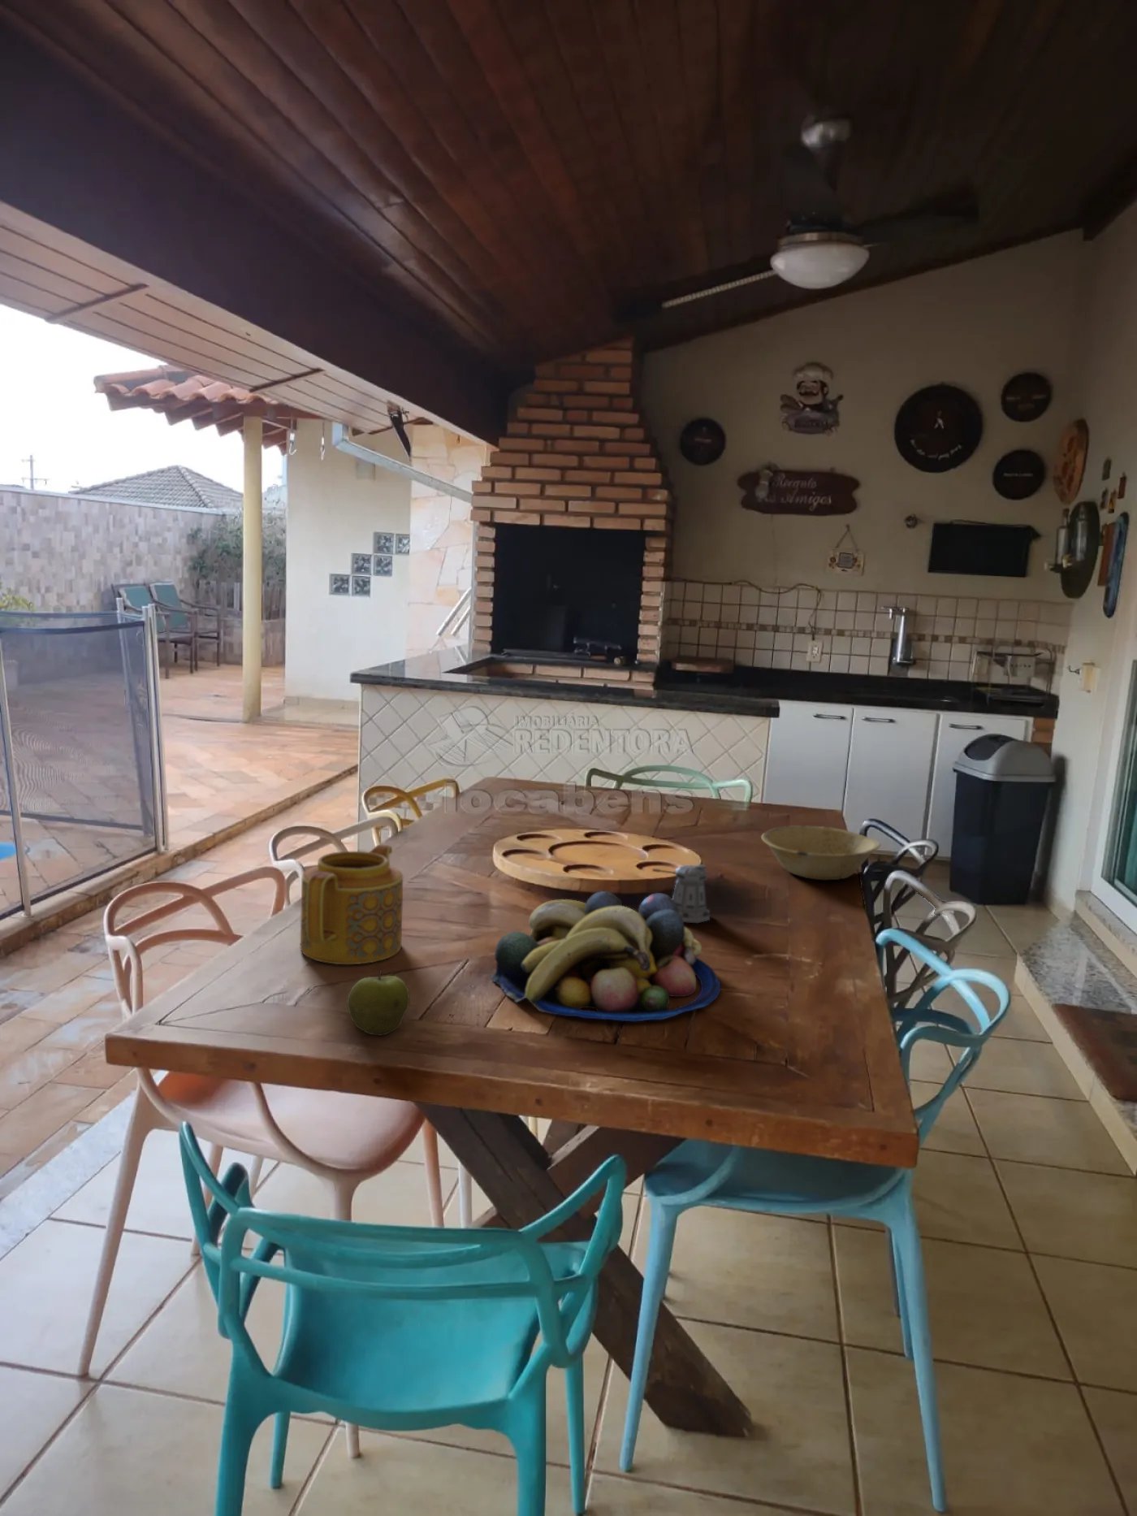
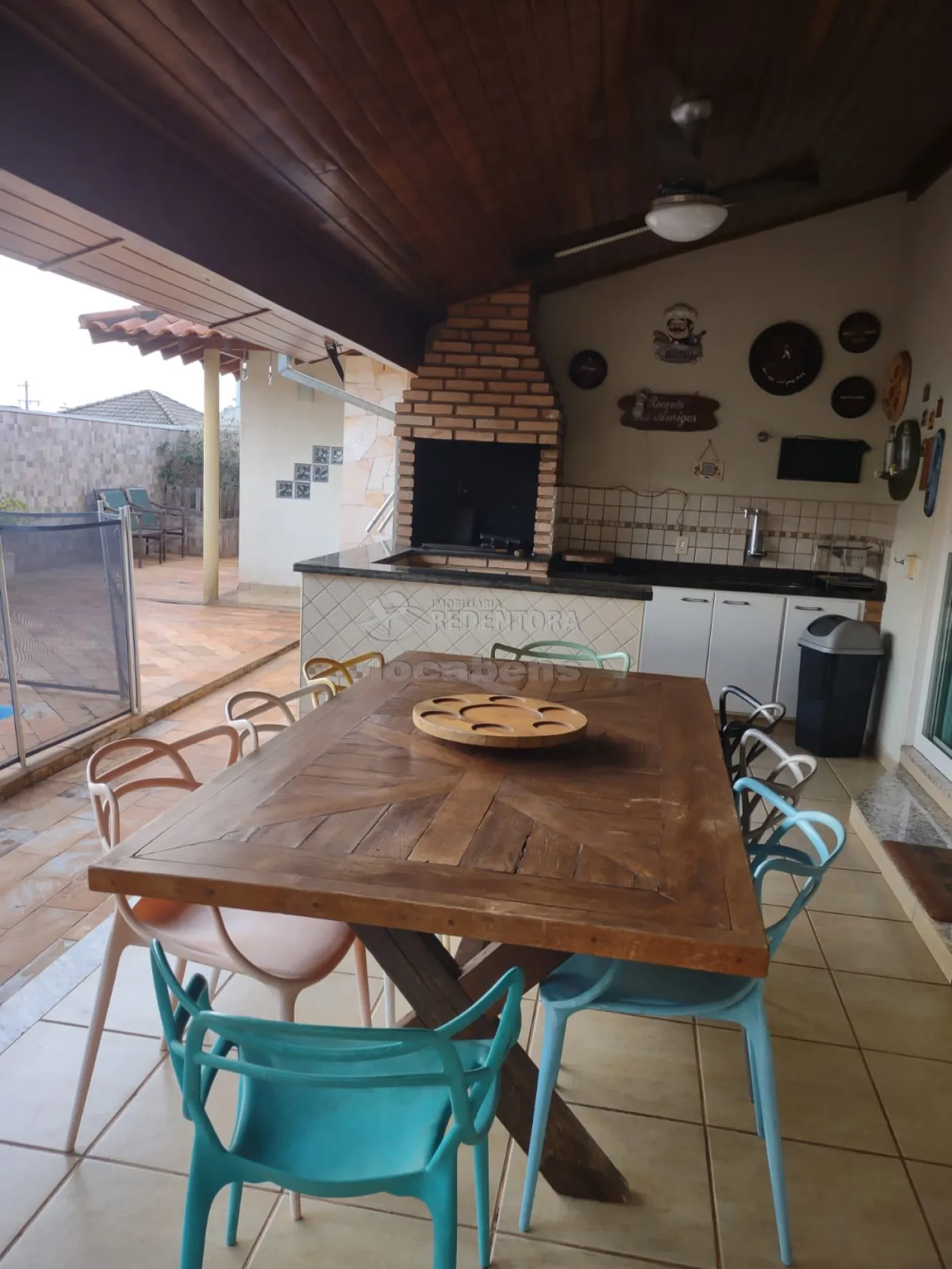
- bowl [760,824,881,880]
- fruit bowl [490,890,721,1023]
- pepper shaker [651,864,711,923]
- apple [346,969,411,1037]
- teapot [299,845,404,965]
